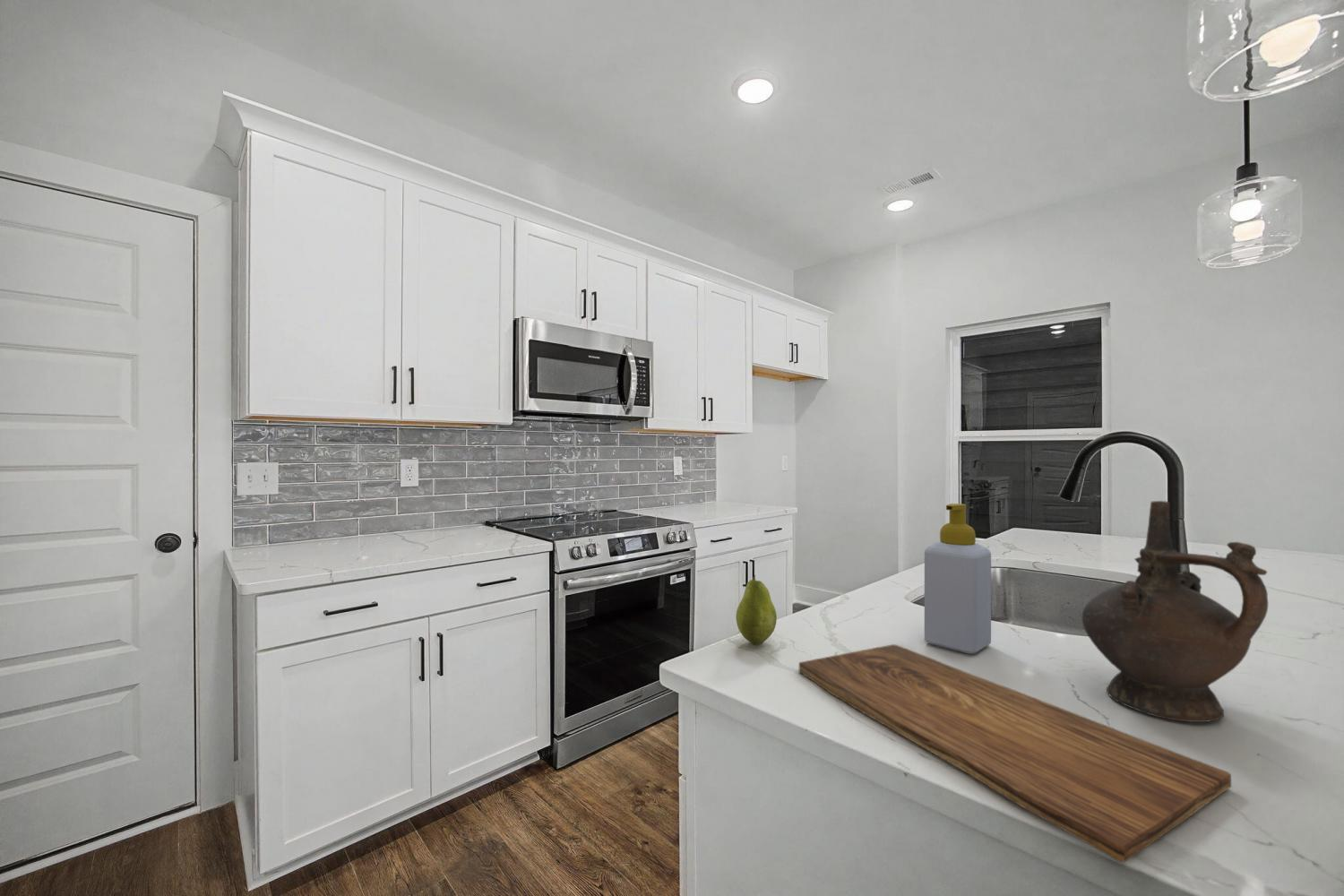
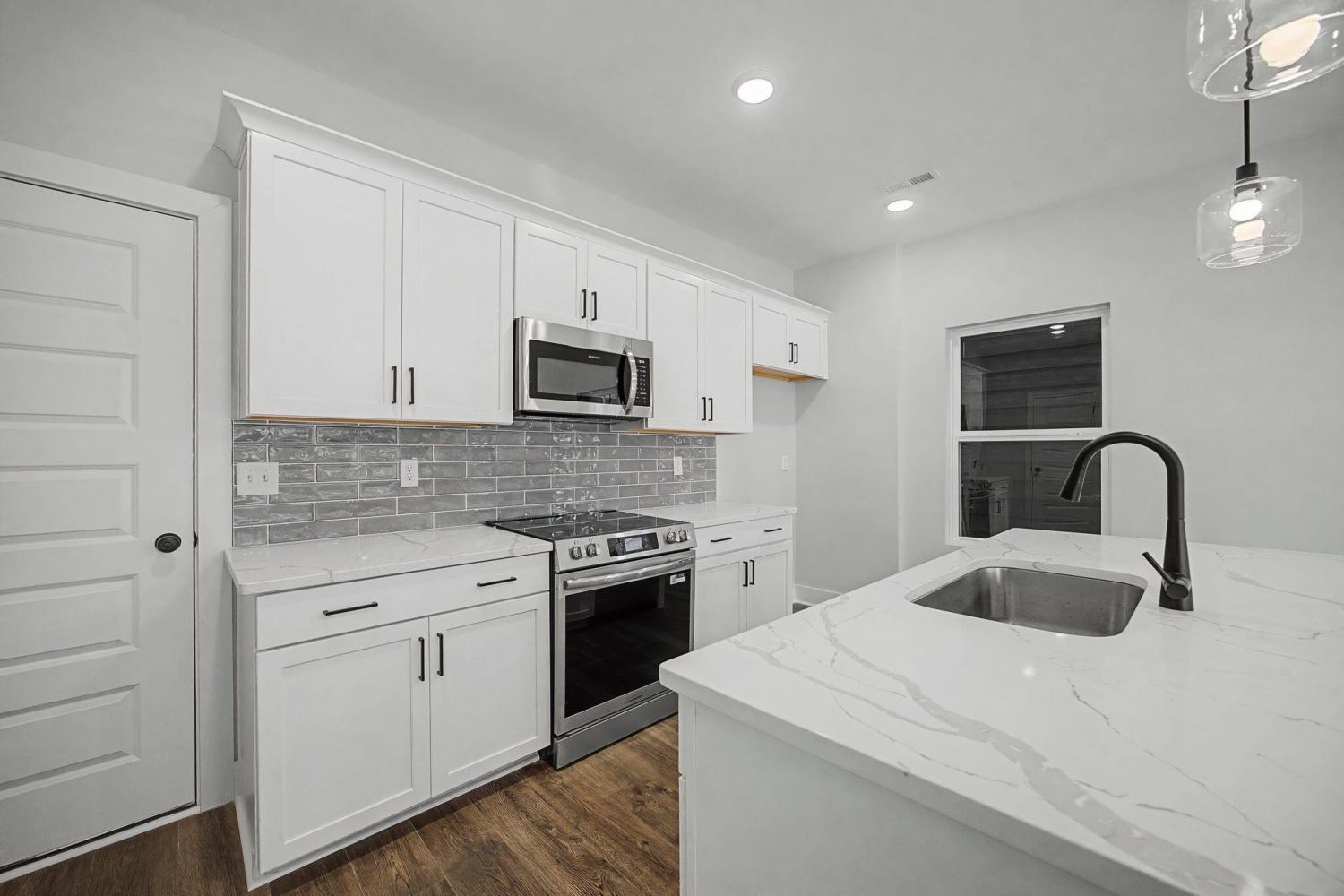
- soap bottle [924,503,992,654]
- cutting board [798,643,1232,864]
- ceremonial vessel [1081,500,1269,723]
- fruit [735,574,778,646]
